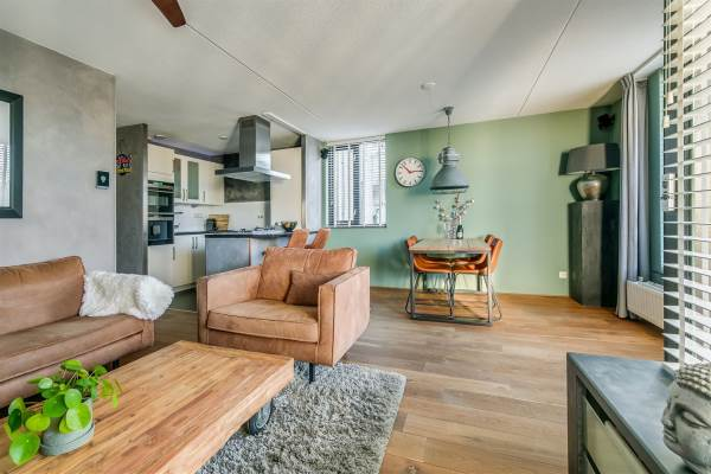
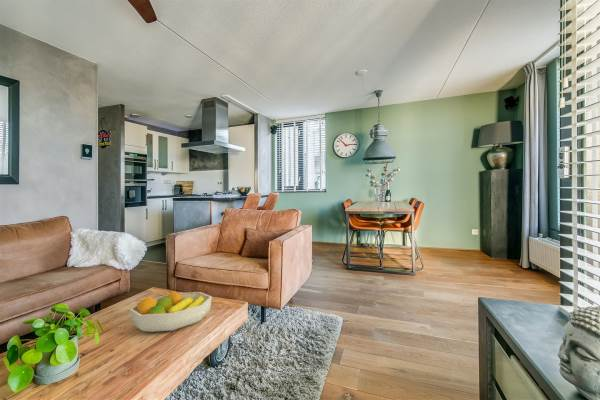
+ fruit bowl [129,290,213,333]
